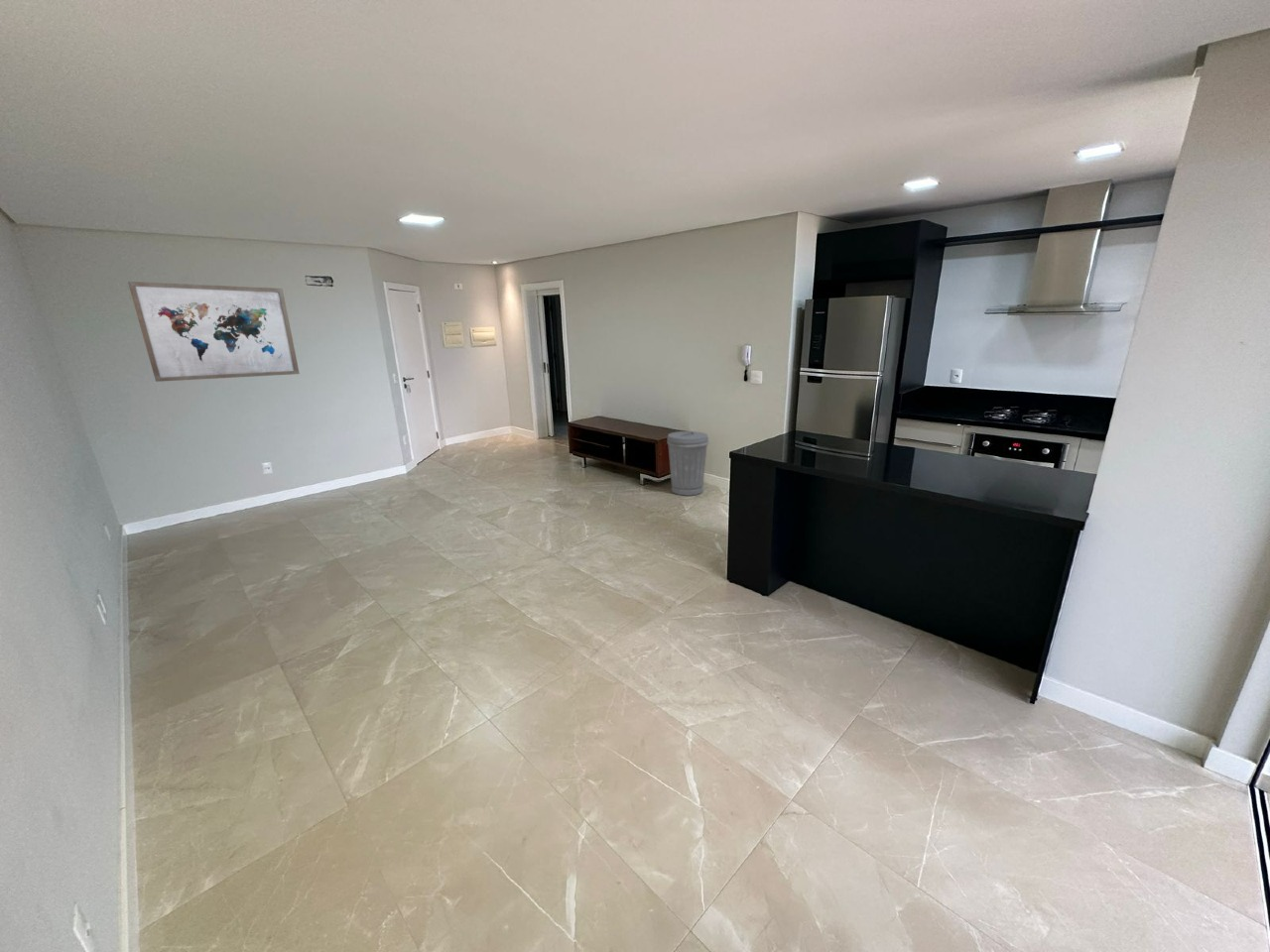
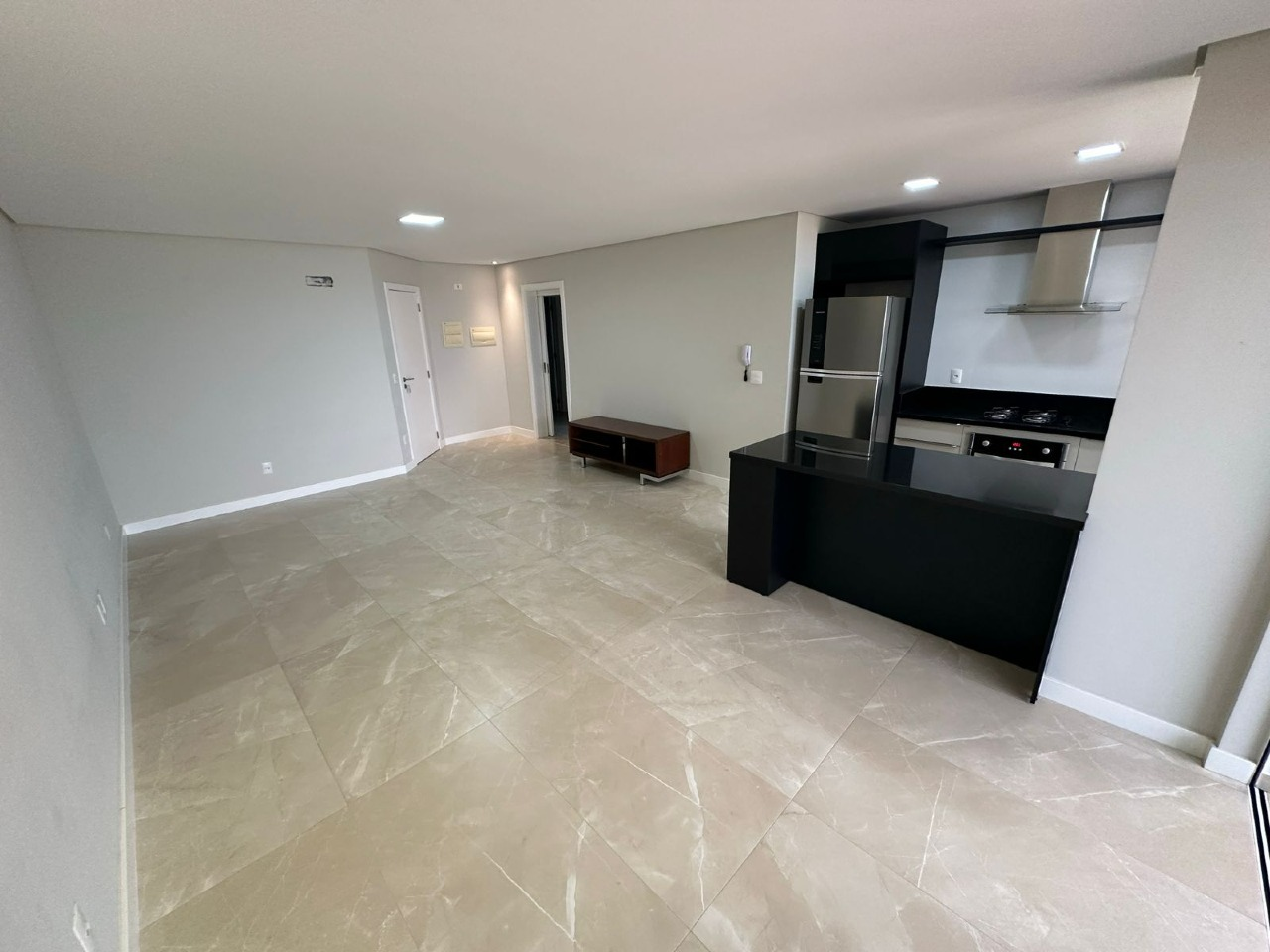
- wall art [127,281,301,383]
- trash can [666,430,709,497]
